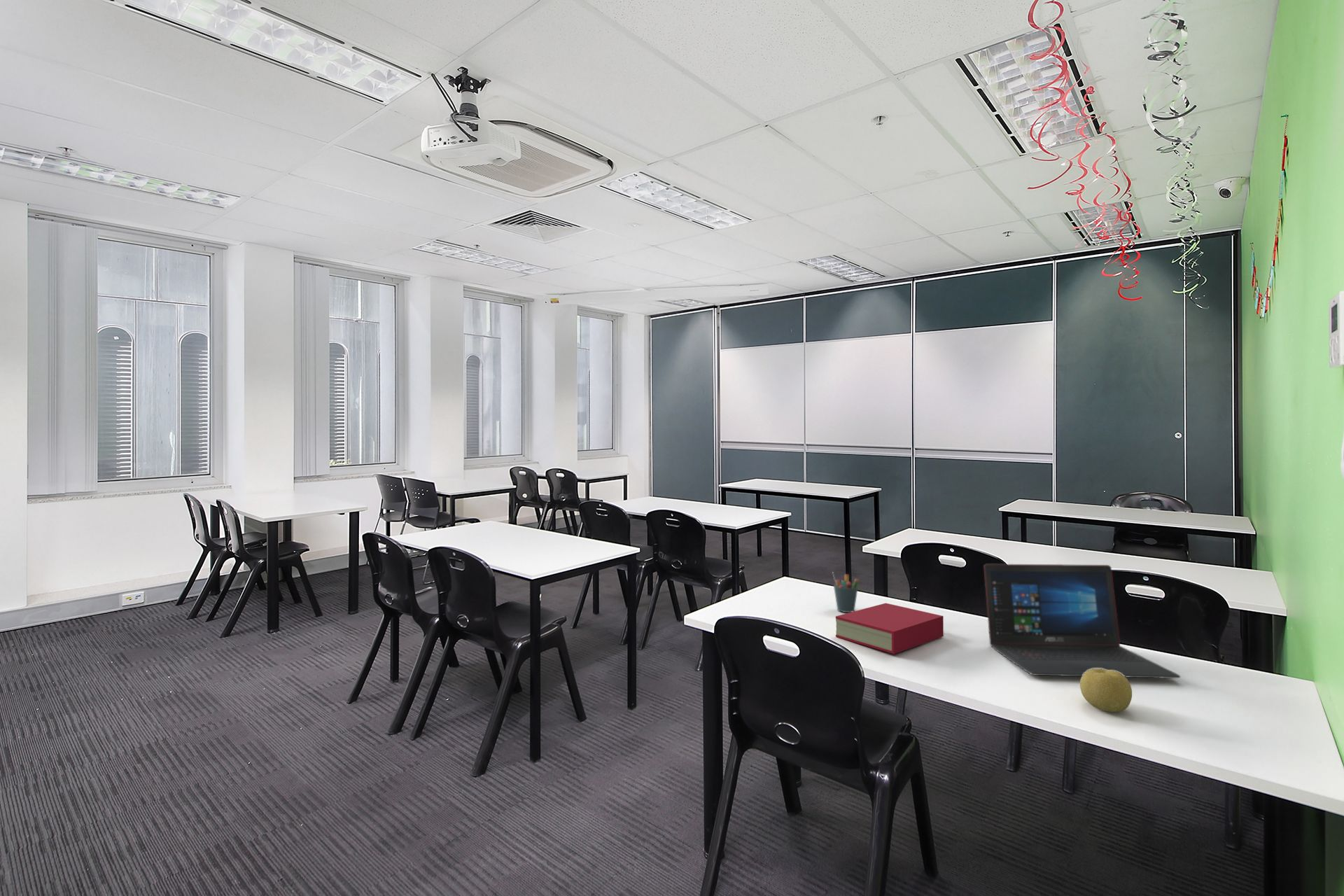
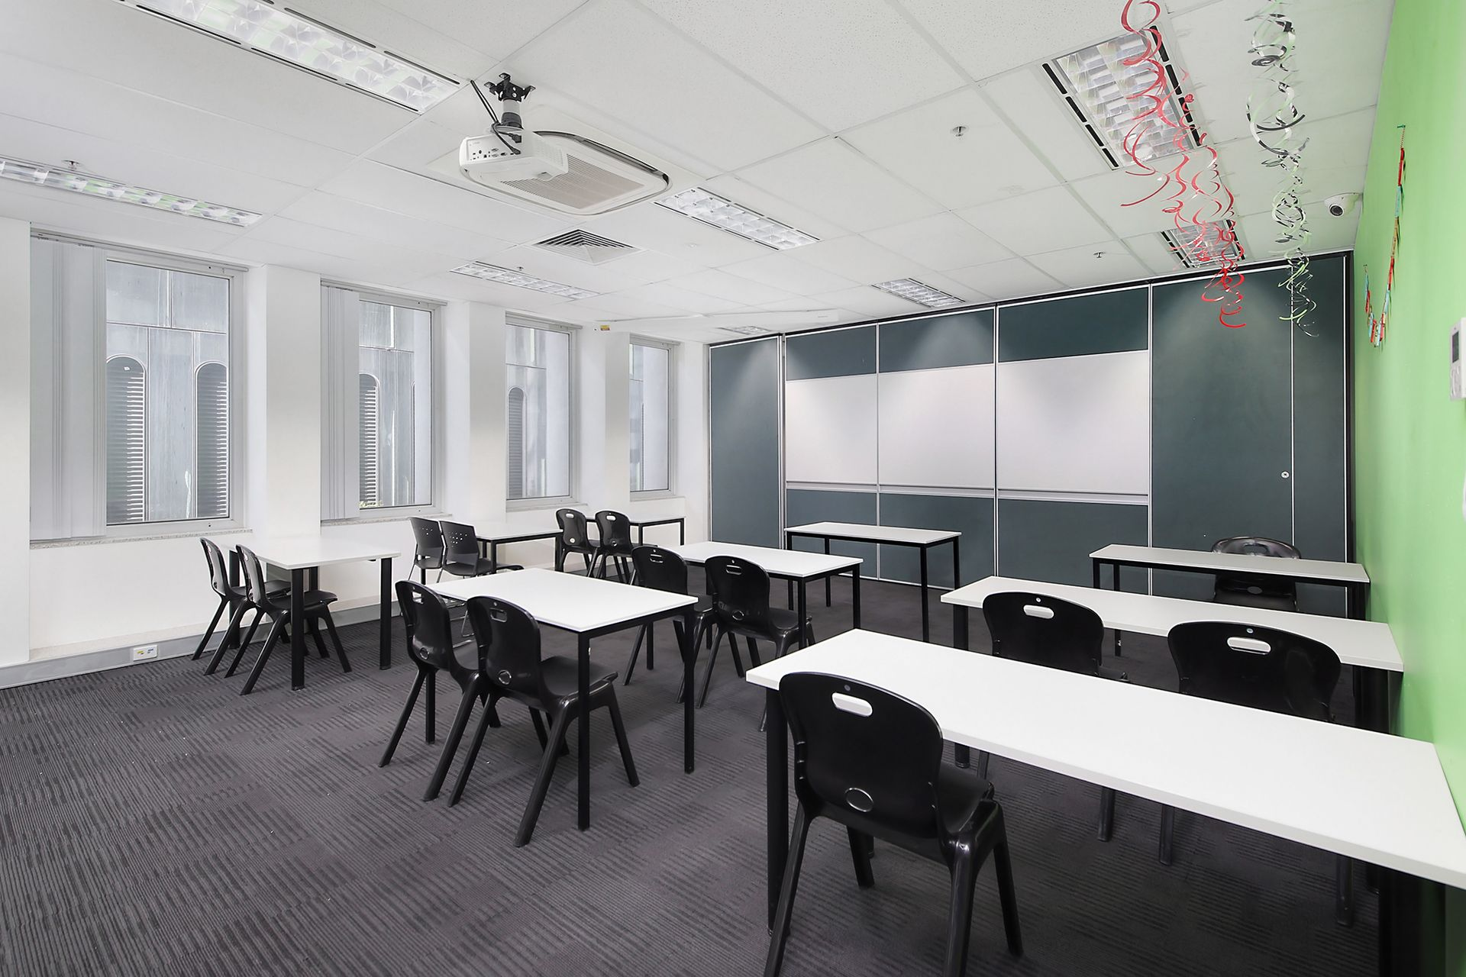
- laptop [983,563,1181,679]
- pen holder [832,572,860,613]
- book [835,603,944,654]
- fruit [1079,668,1133,713]
